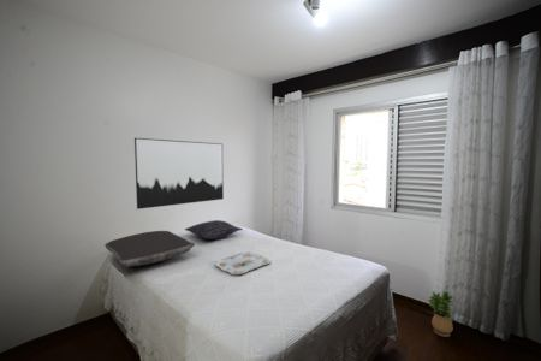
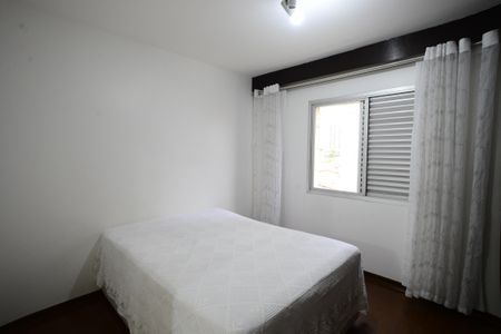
- wall art [133,137,225,211]
- serving tray [214,251,272,276]
- potted plant [427,290,454,338]
- pillow [103,230,196,267]
- pillow [184,219,244,241]
